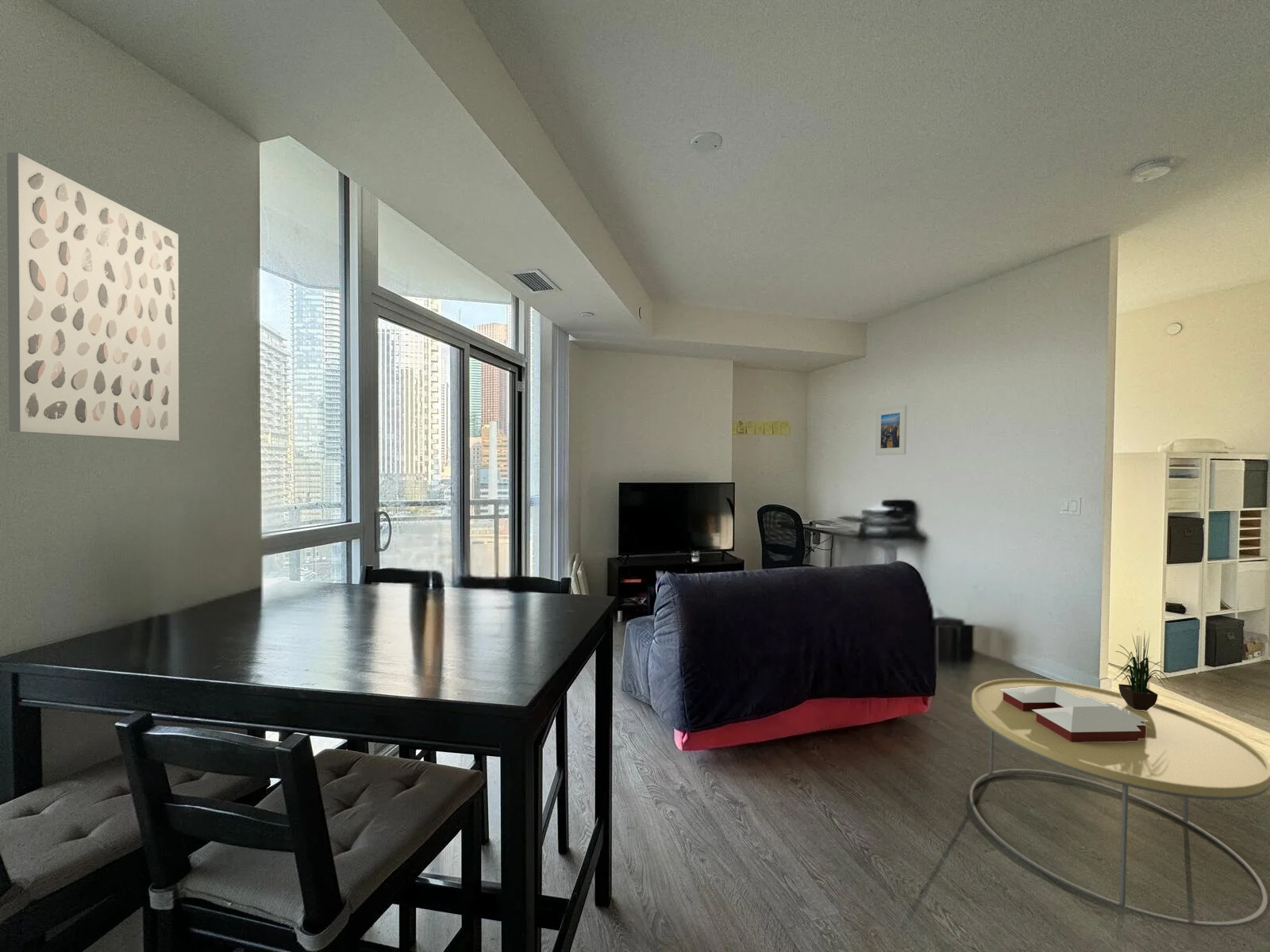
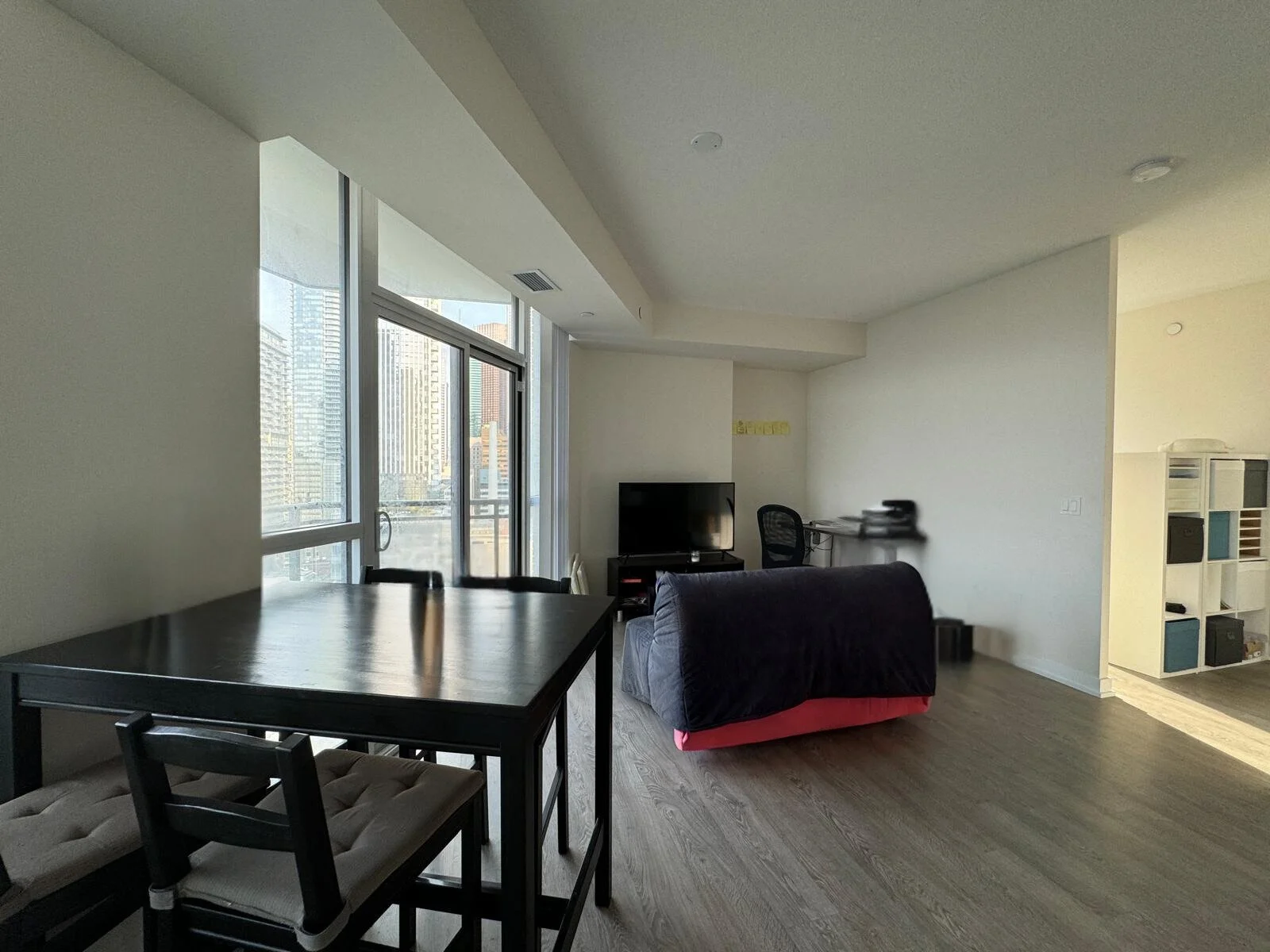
- coffee table [969,678,1270,927]
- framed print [875,405,907,456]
- potted plant [1114,620,1169,711]
- wall art [6,152,179,442]
- books [1000,686,1151,743]
